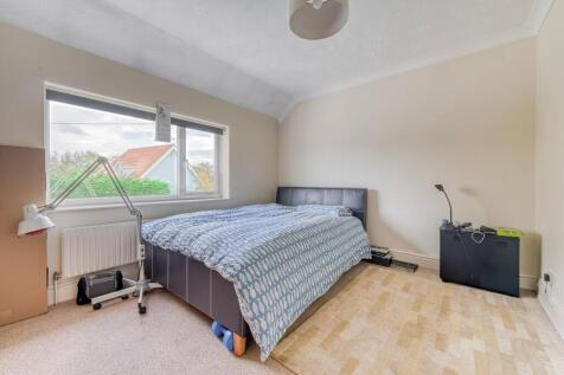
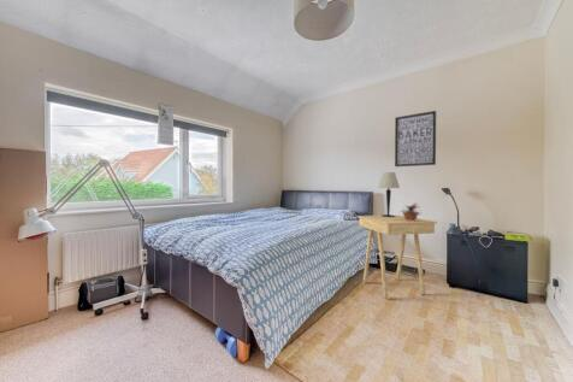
+ table lamp [377,171,401,217]
+ wall art [394,110,437,168]
+ potted plant [398,201,423,222]
+ side table [356,214,438,299]
